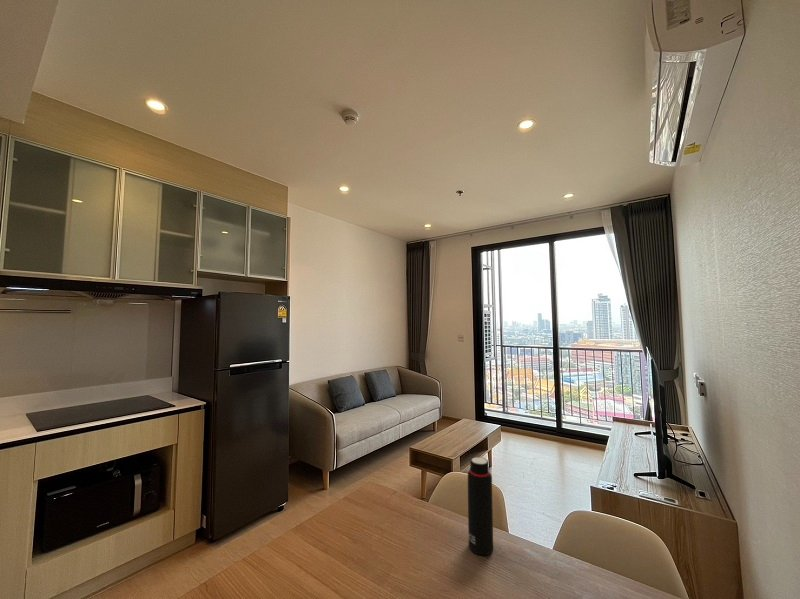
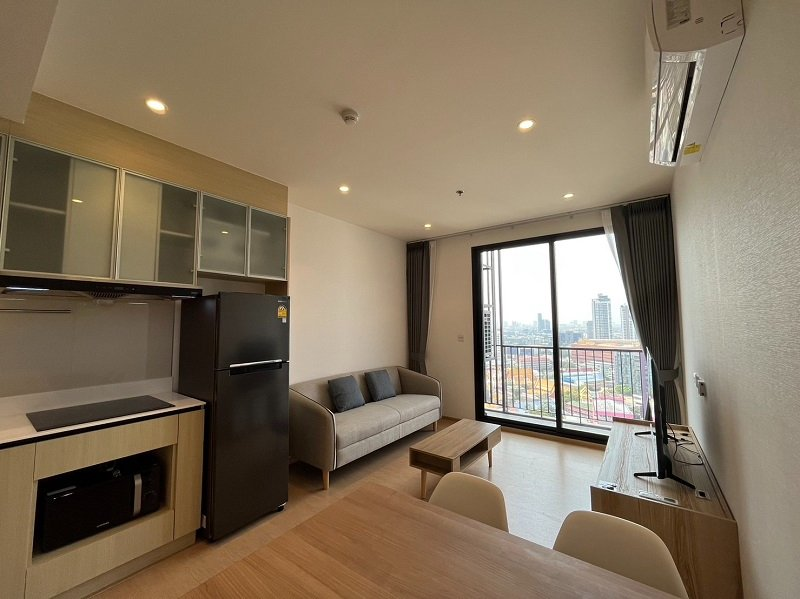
- water bottle [467,456,494,556]
